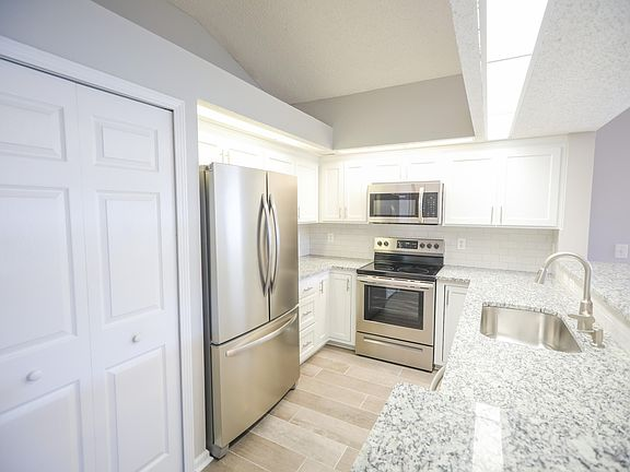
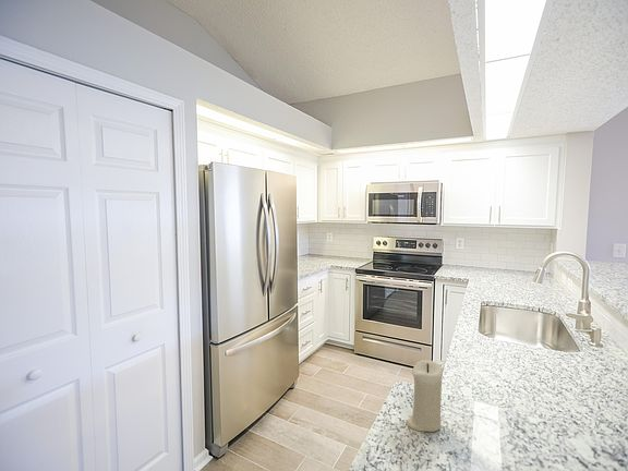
+ candle [404,359,444,433]
